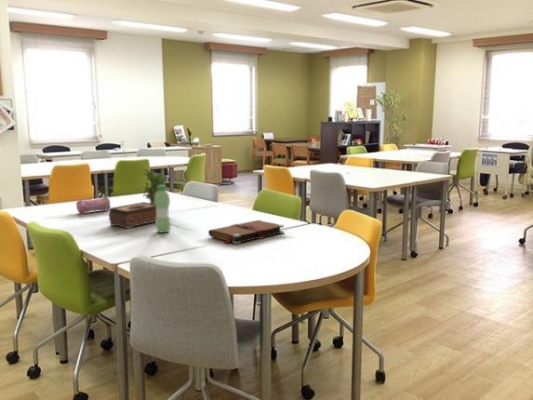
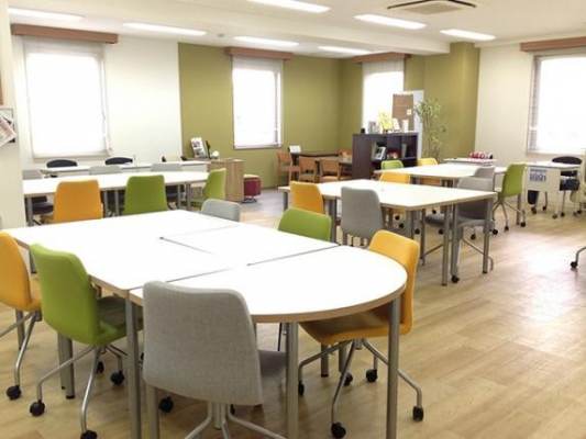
- water bottle [155,184,172,234]
- potted plant [139,167,167,204]
- pencil case [75,196,111,214]
- tissue box [108,201,157,230]
- book [207,219,285,245]
